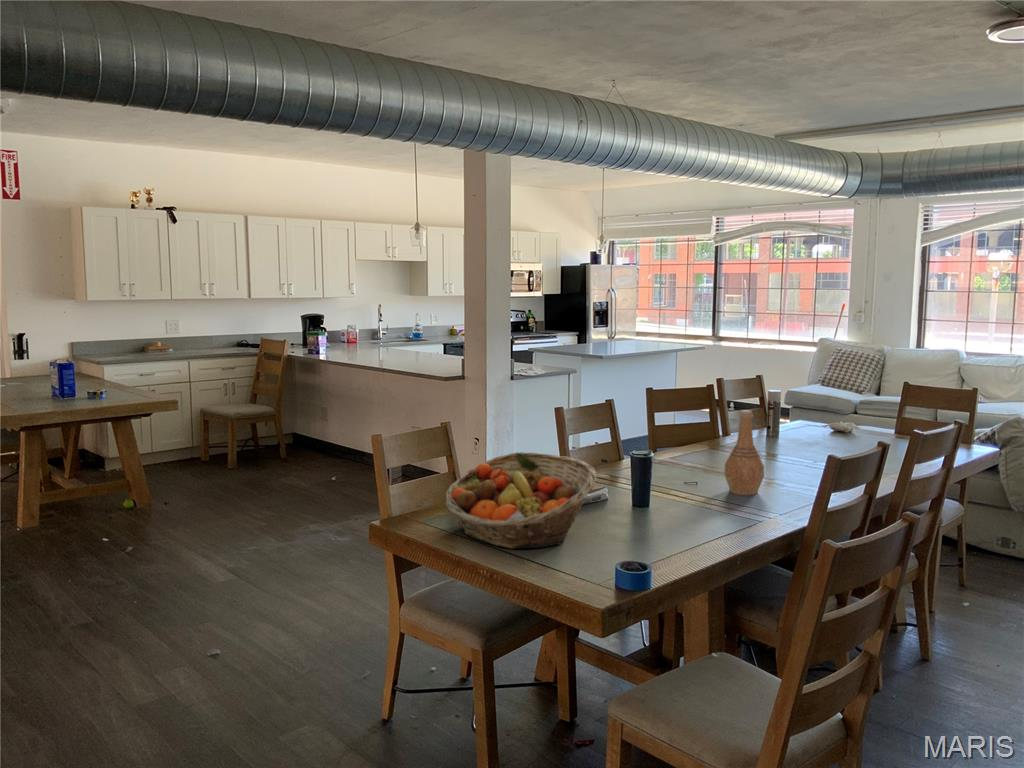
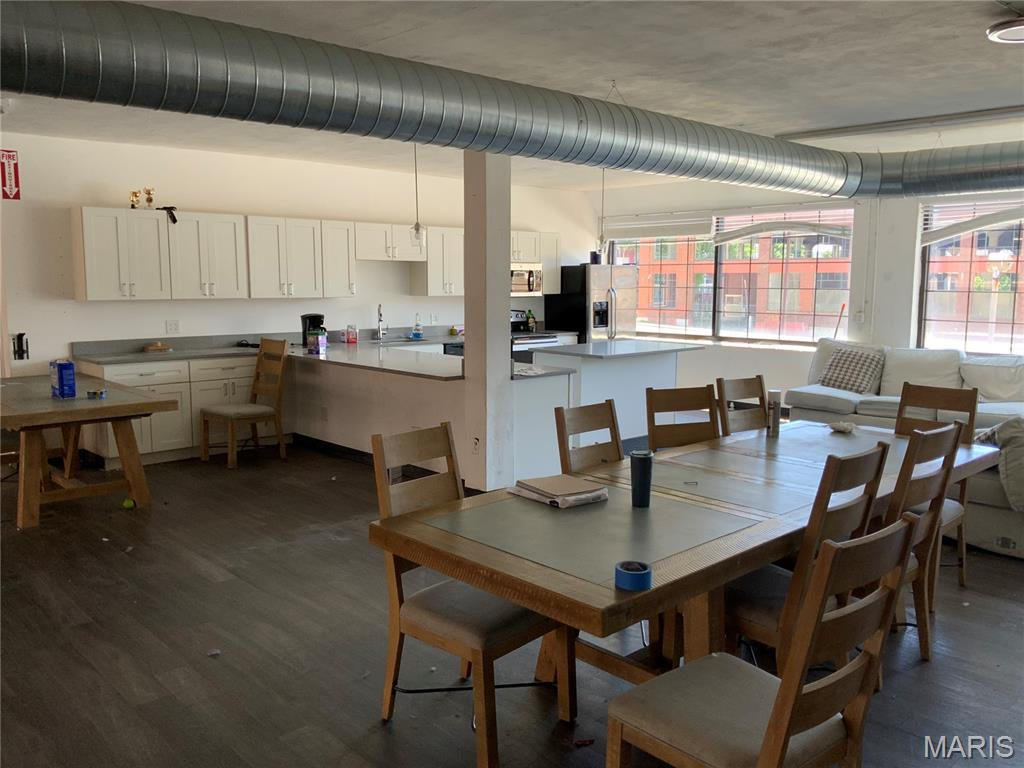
- vase [723,409,765,496]
- fruit basket [444,451,597,550]
